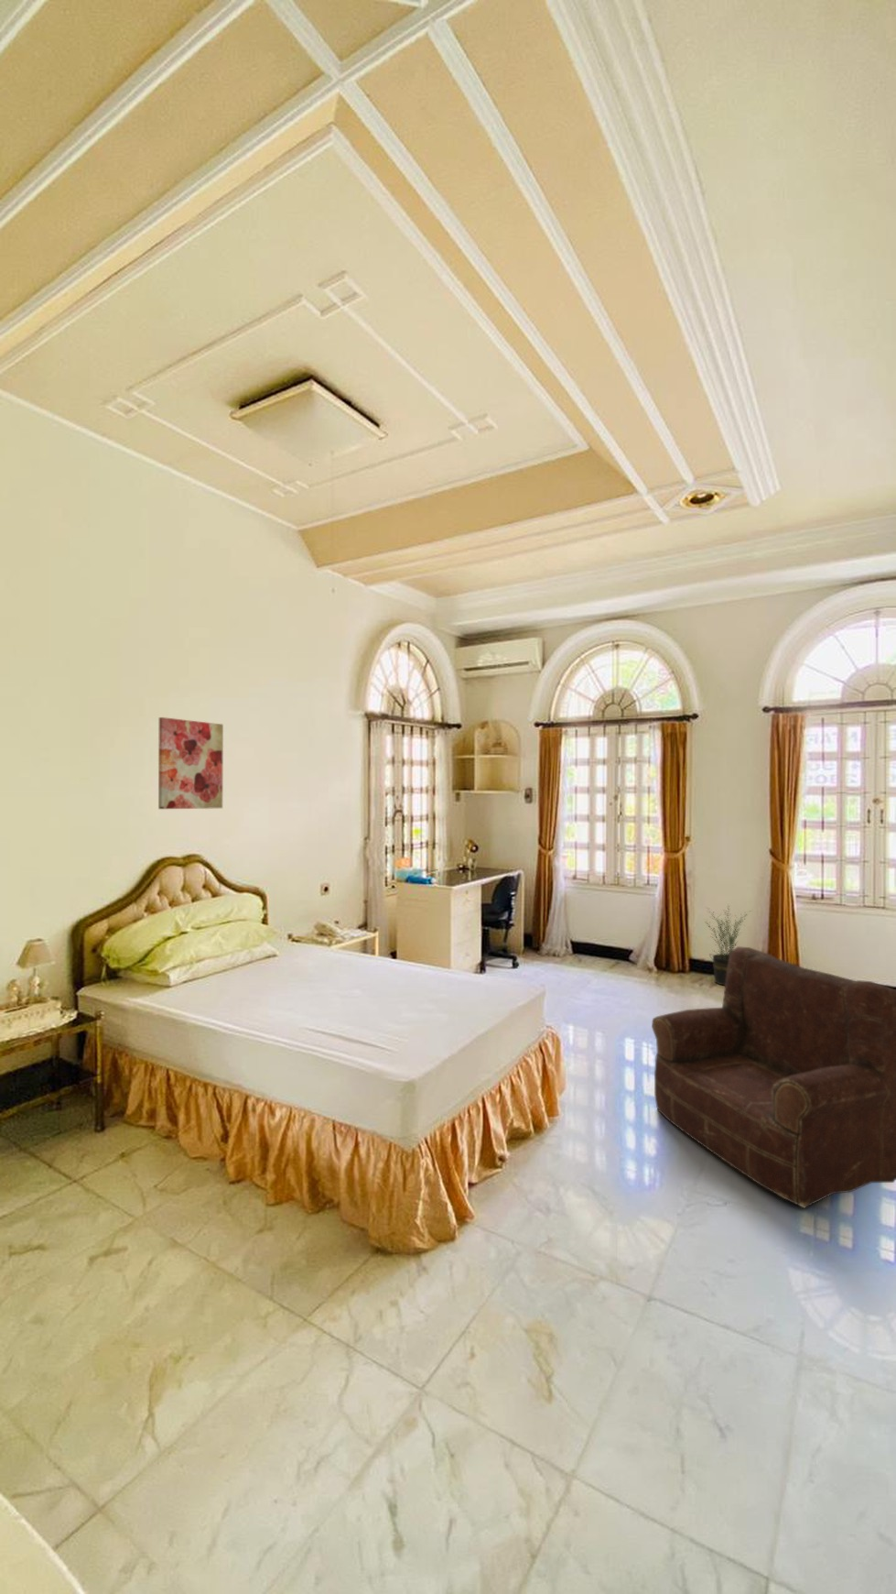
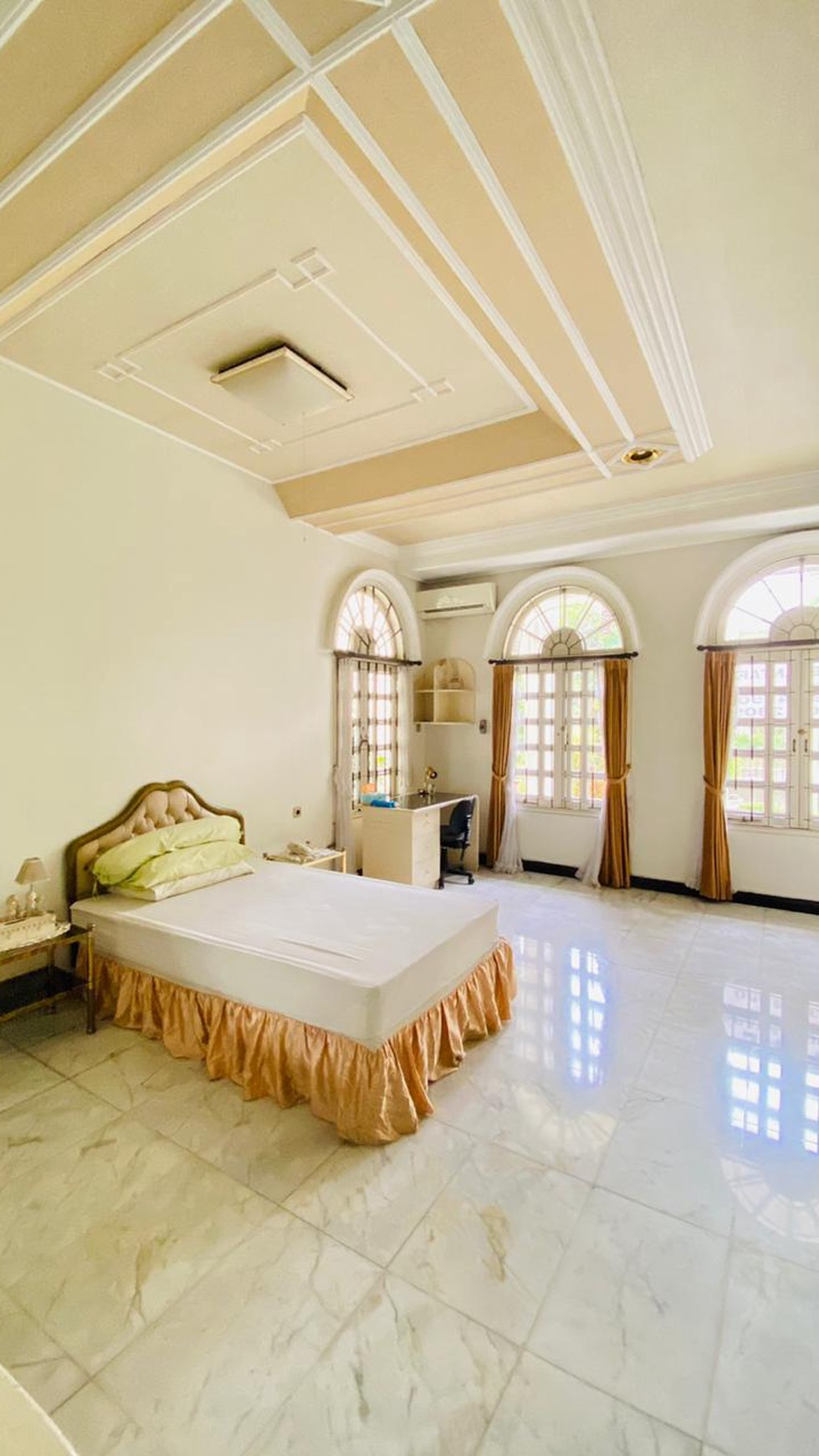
- wall art [158,716,224,810]
- potted plant [703,904,753,986]
- armchair [651,946,896,1210]
